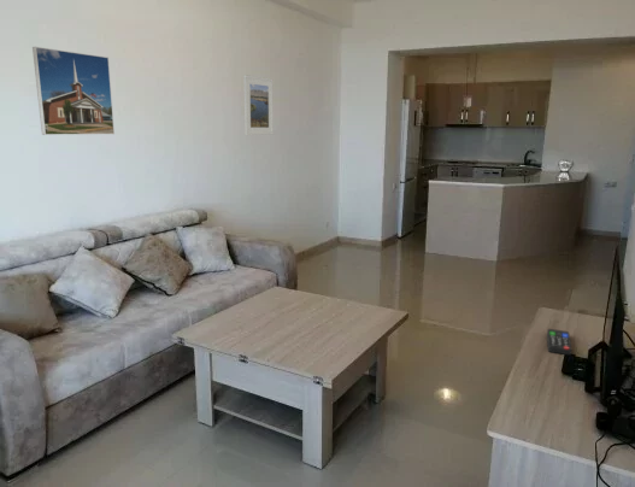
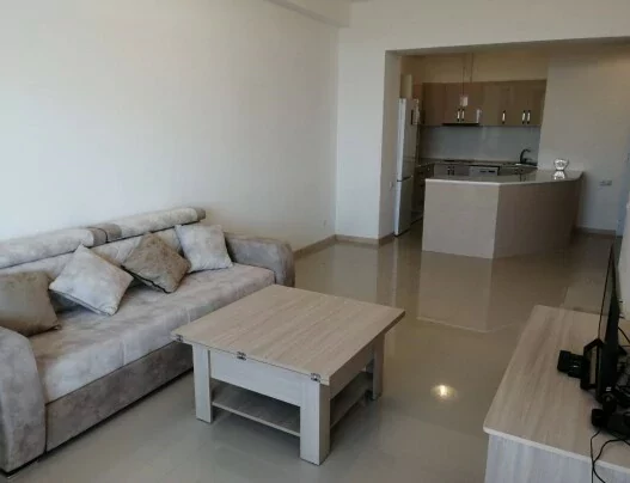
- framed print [242,74,275,136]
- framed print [31,46,116,136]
- remote control [546,328,572,356]
